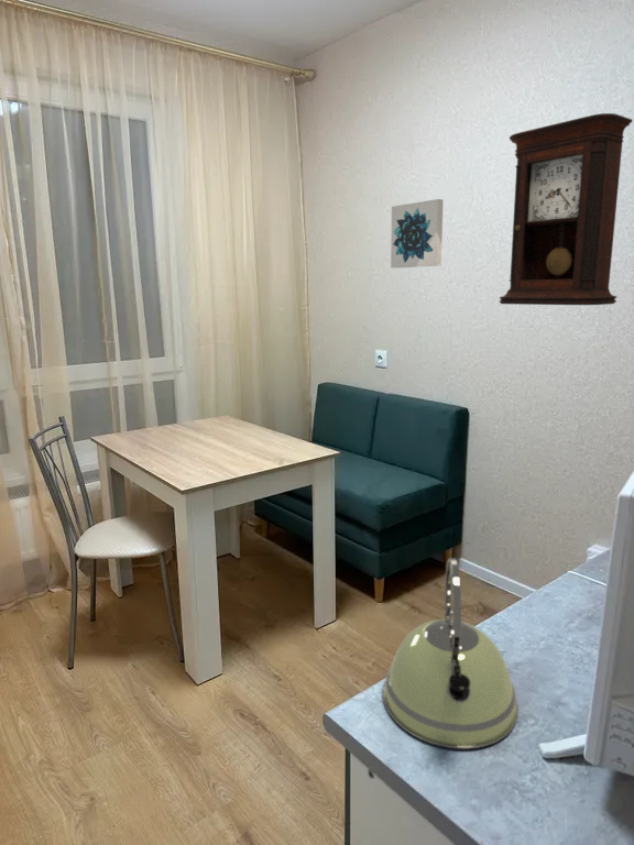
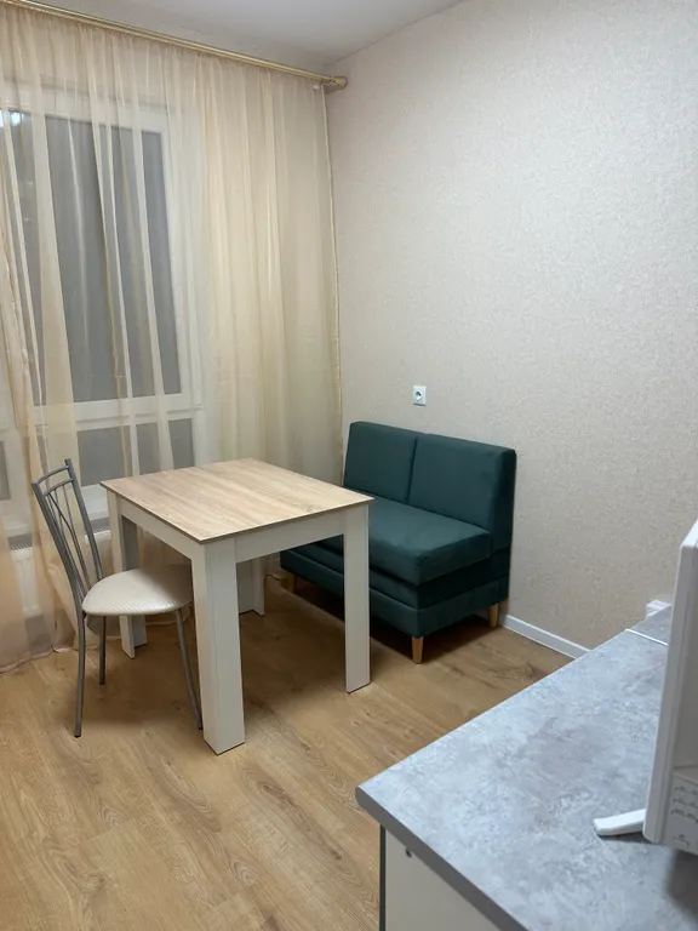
- wall art [390,198,445,268]
- kettle [382,558,520,750]
- pendulum clock [499,112,633,306]
